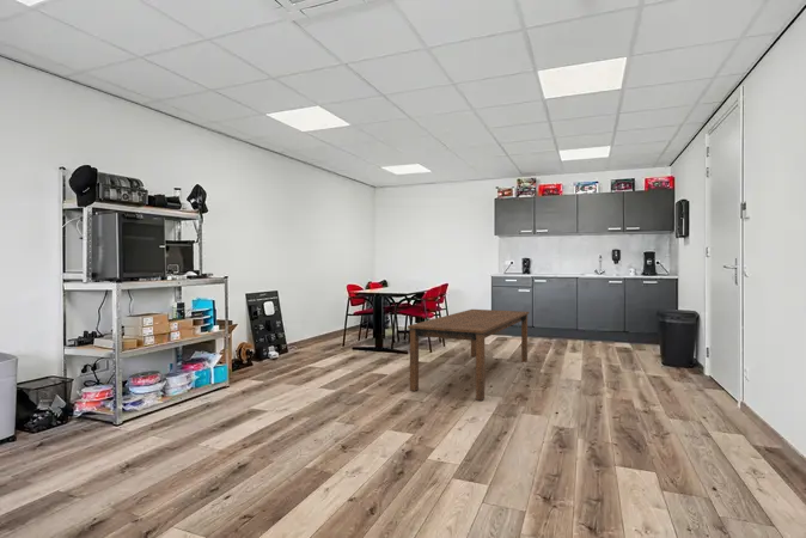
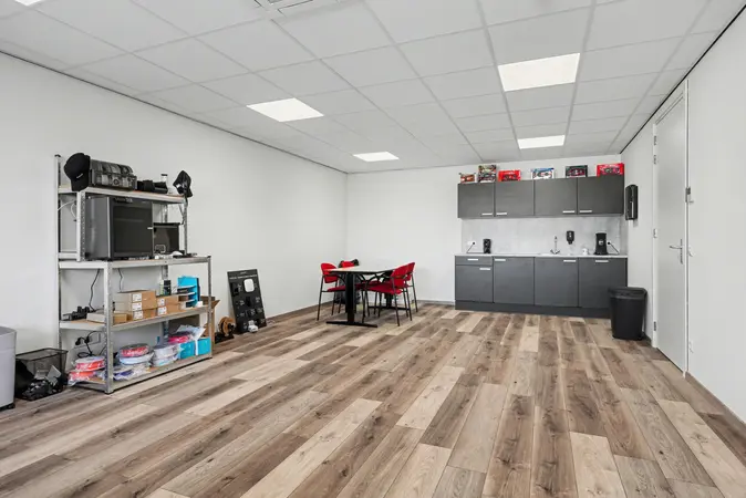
- dining table [407,308,530,402]
